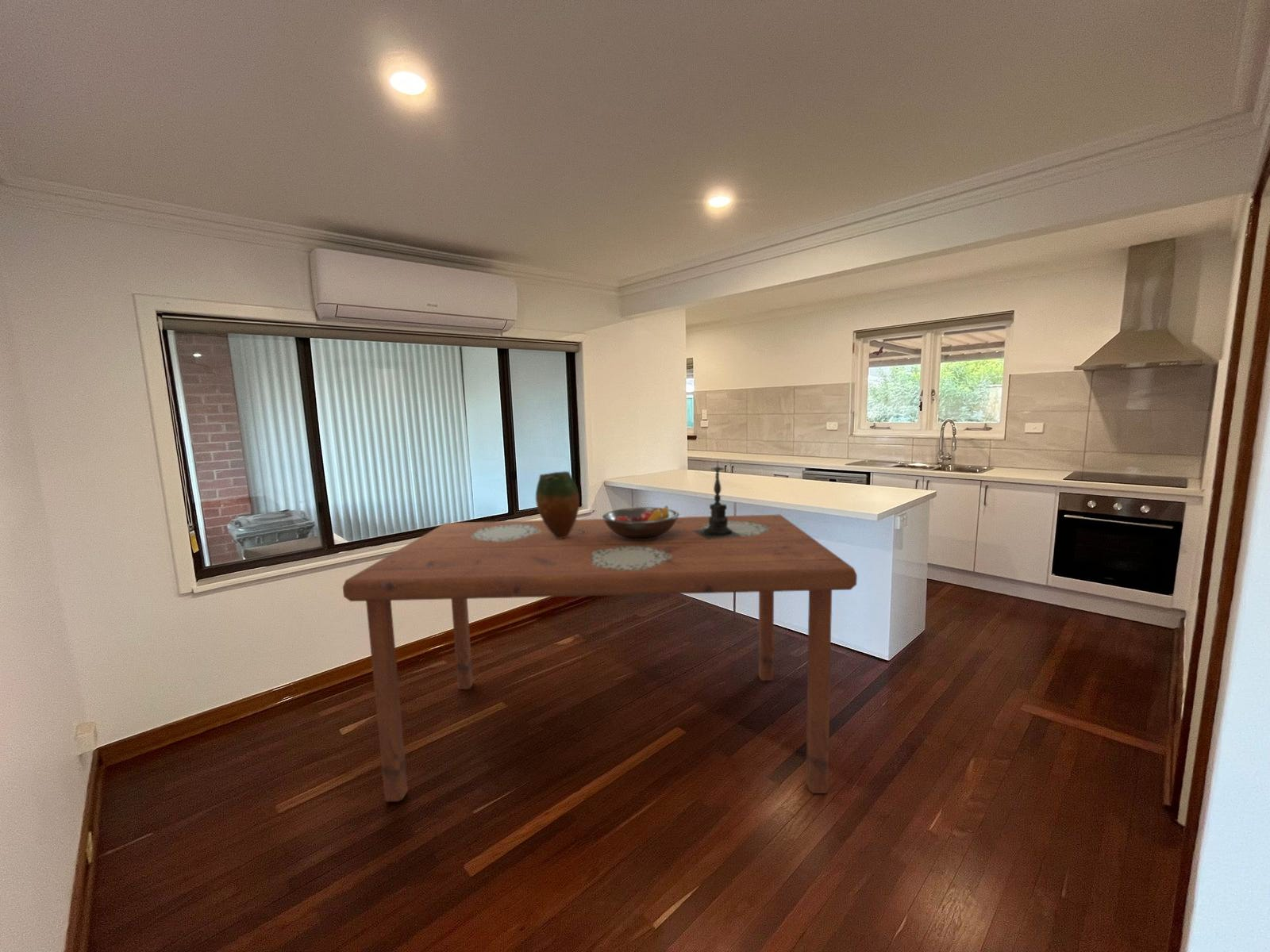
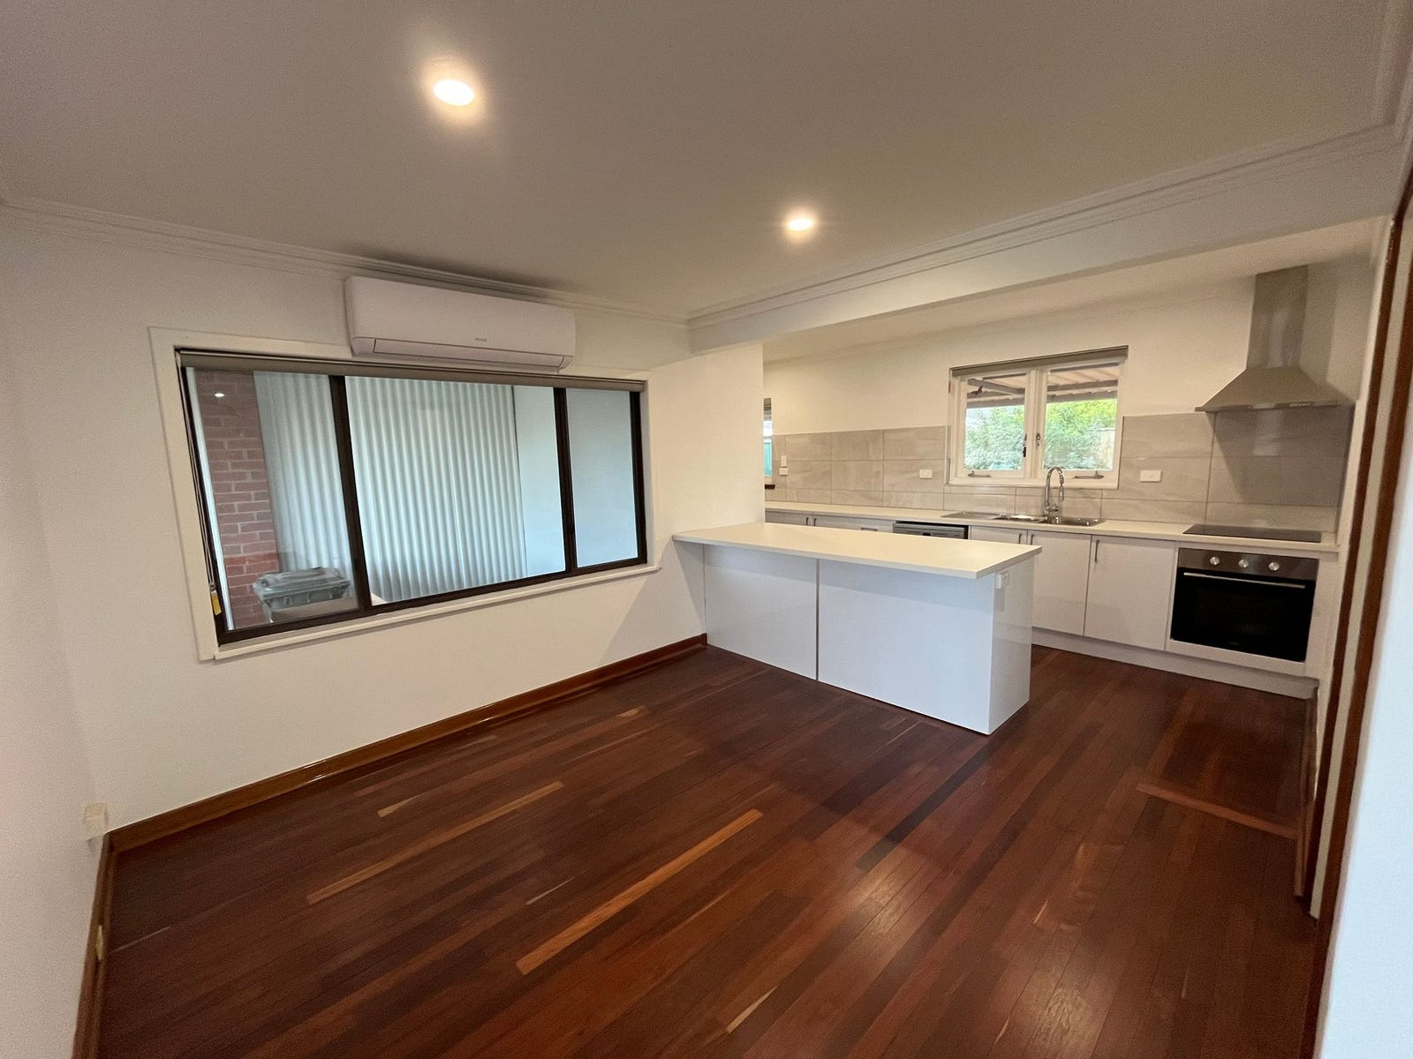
- table [342,514,858,802]
- fruit bowl [602,505,680,539]
- vase [535,470,580,539]
- candle holder [693,461,741,539]
